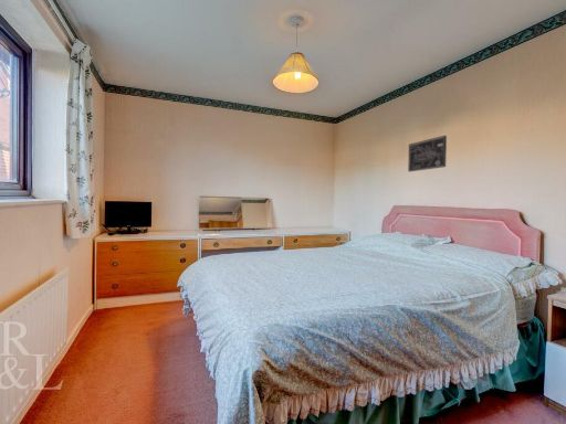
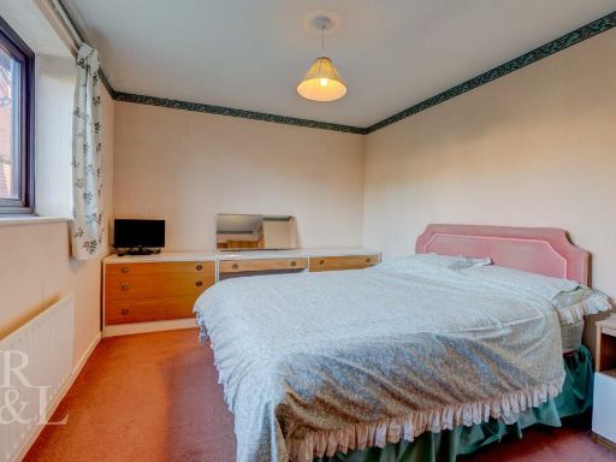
- wall art [407,135,448,172]
